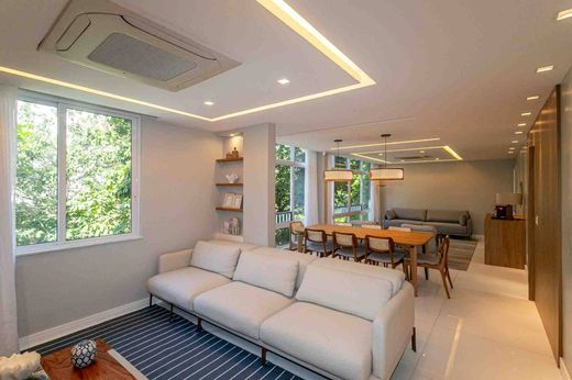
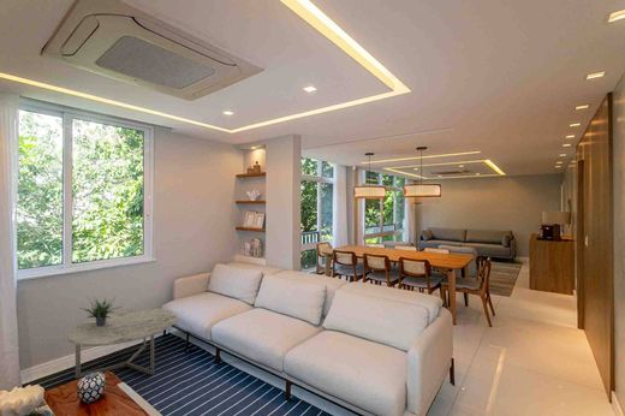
+ coffee table [66,308,178,380]
+ potted plant [79,296,124,326]
